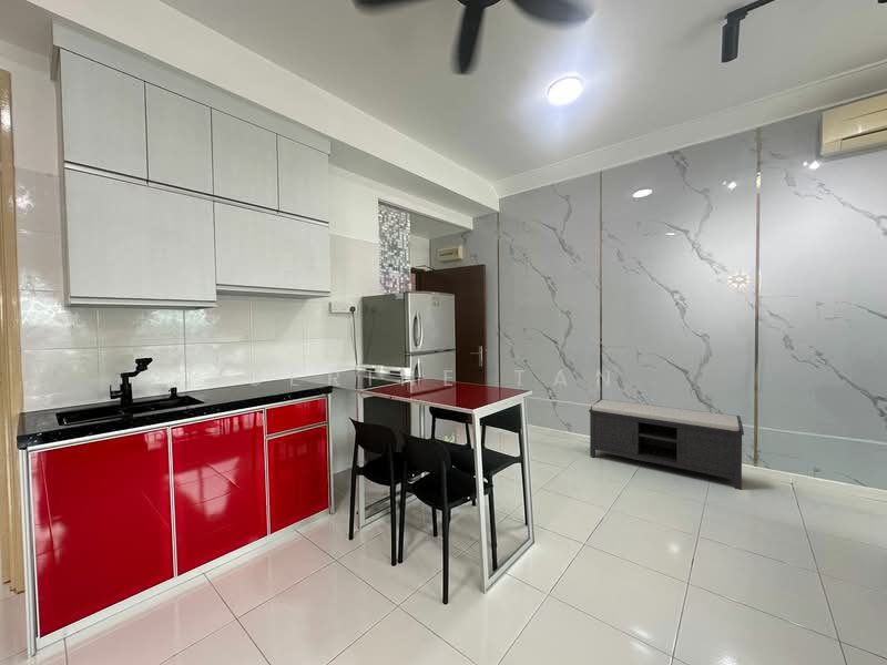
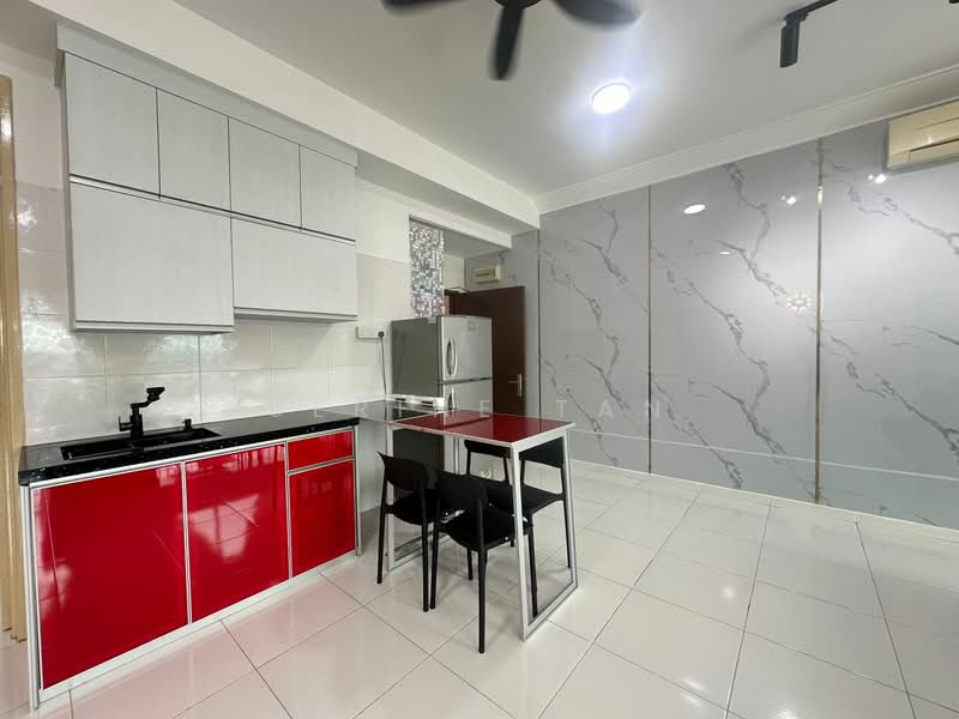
- bench [588,398,745,491]
